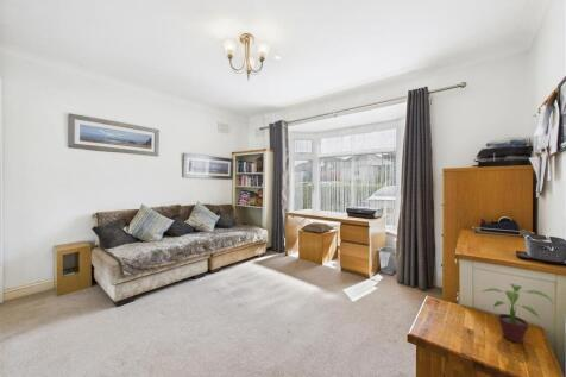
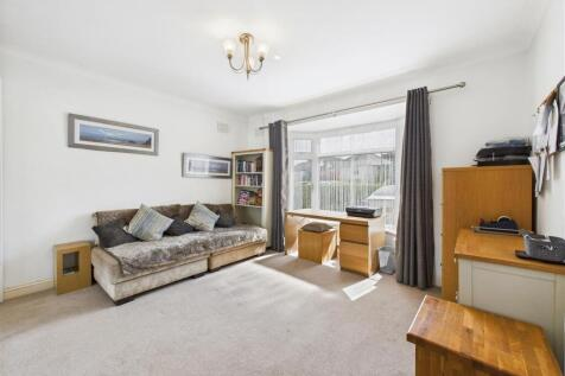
- potted plant [482,283,555,344]
